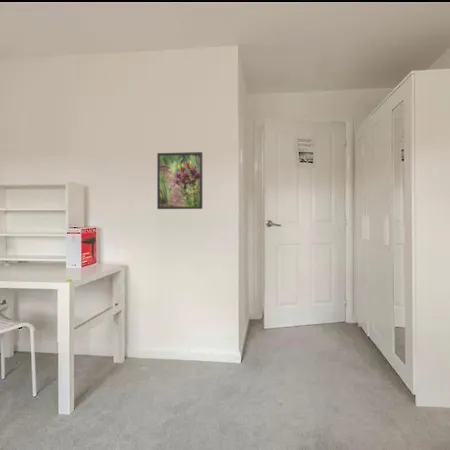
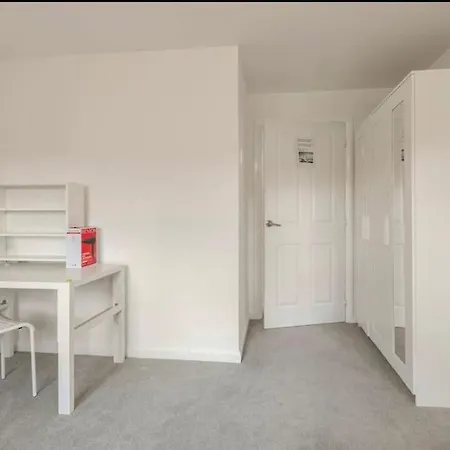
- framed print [156,151,203,210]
